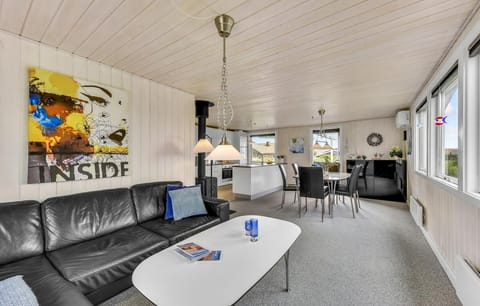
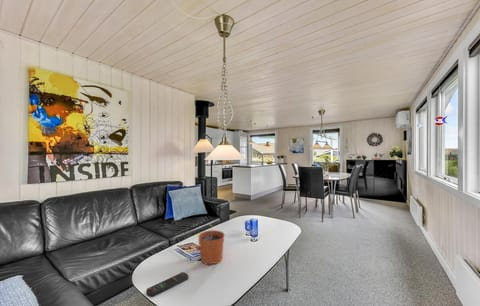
+ plant pot [197,224,225,266]
+ remote control [145,271,189,298]
